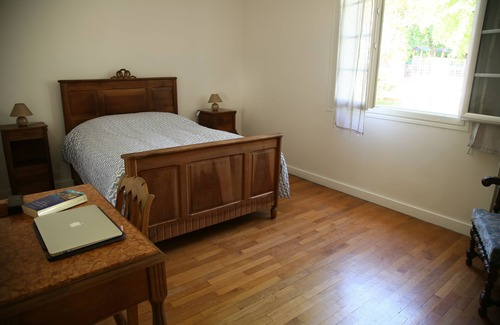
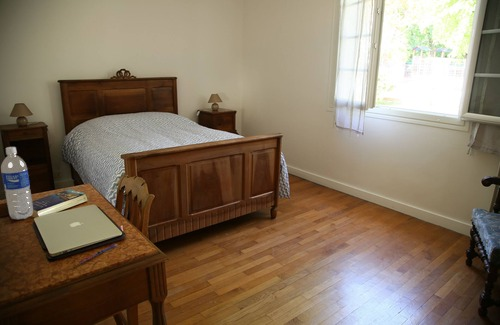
+ pen [78,243,118,264]
+ water bottle [0,146,34,221]
